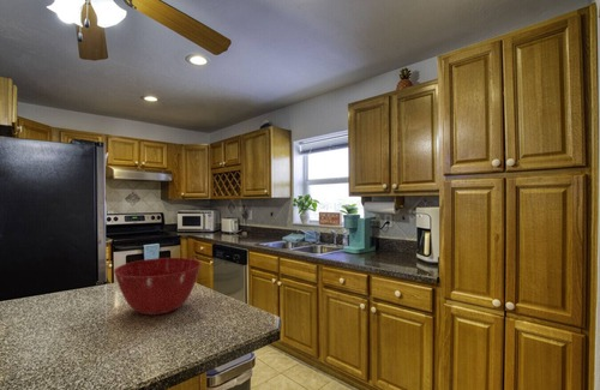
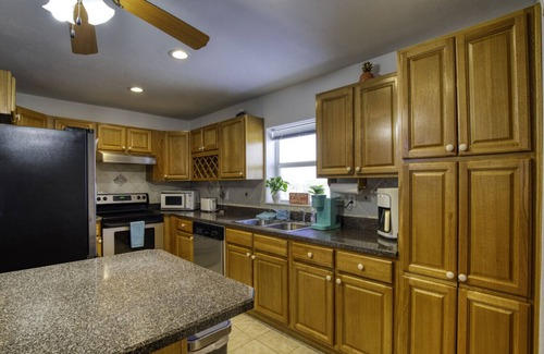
- mixing bowl [113,257,203,316]
